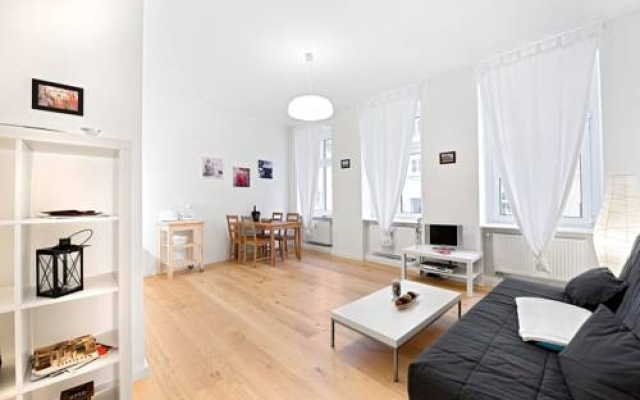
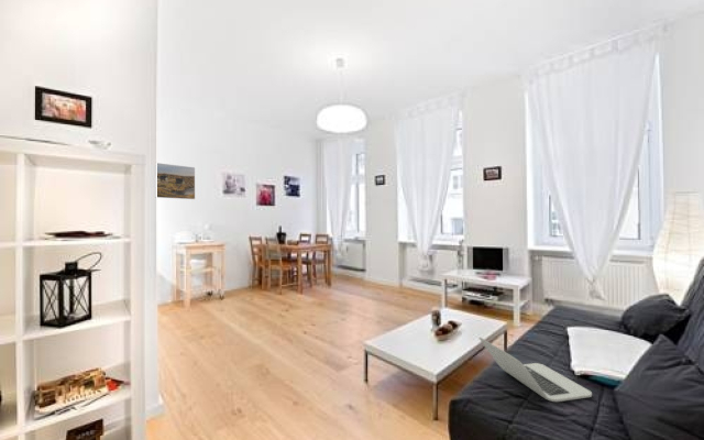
+ laptop [479,337,593,403]
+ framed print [156,162,196,200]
